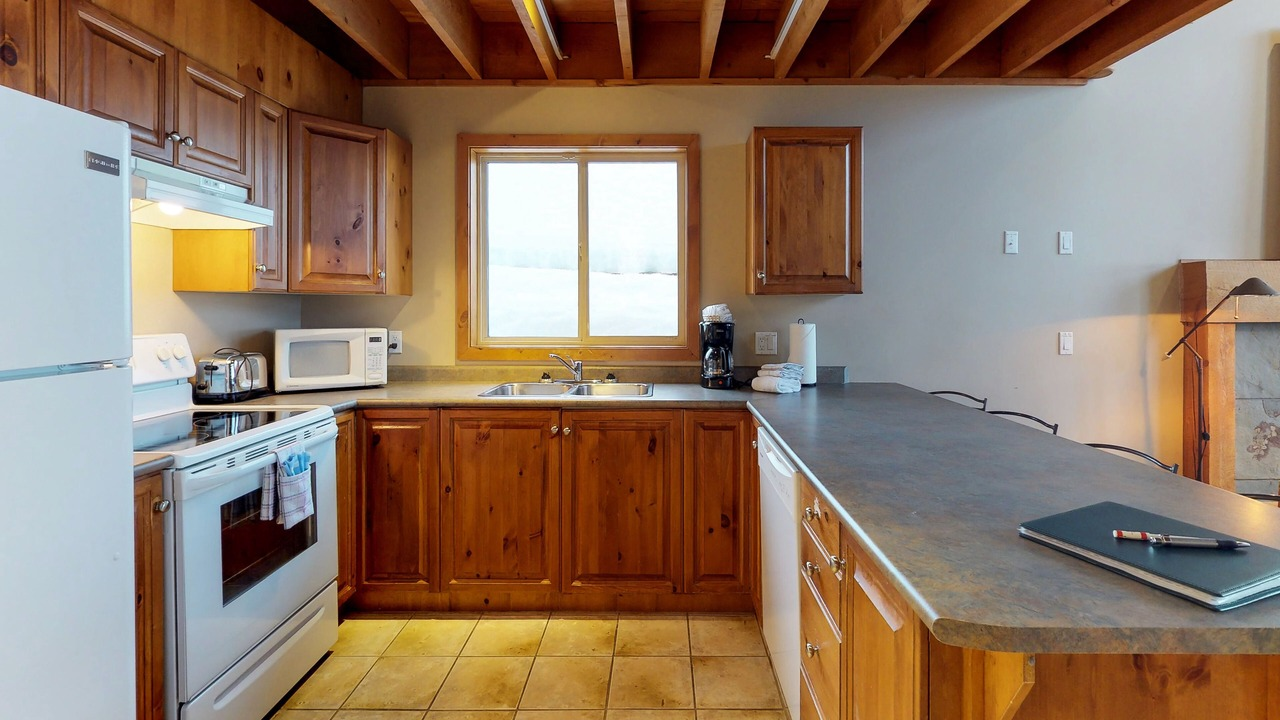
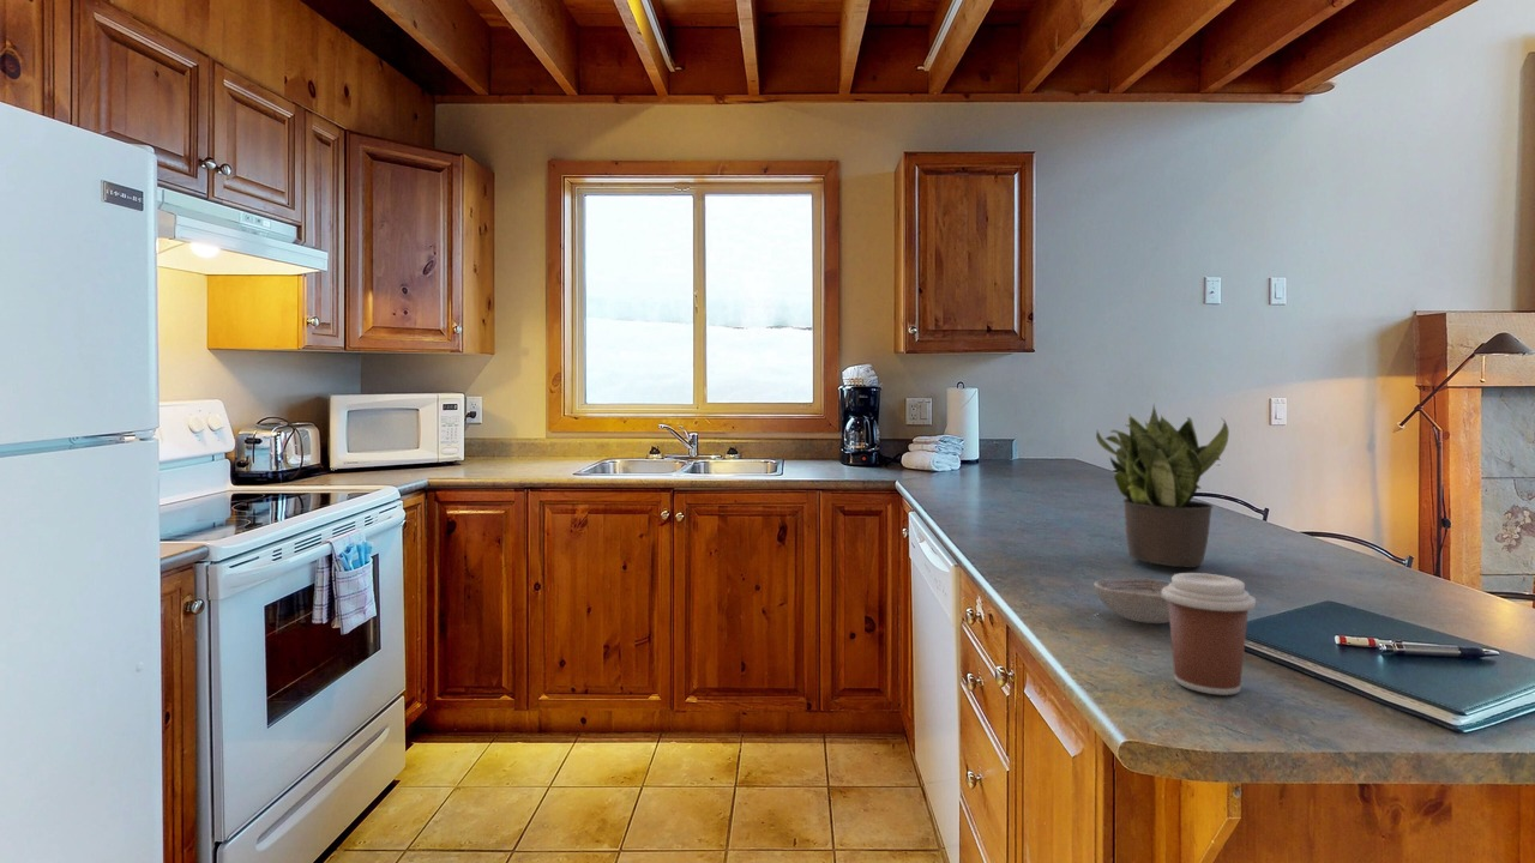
+ bowl [1092,578,1172,624]
+ potted plant [1095,403,1230,569]
+ coffee cup [1162,572,1257,696]
